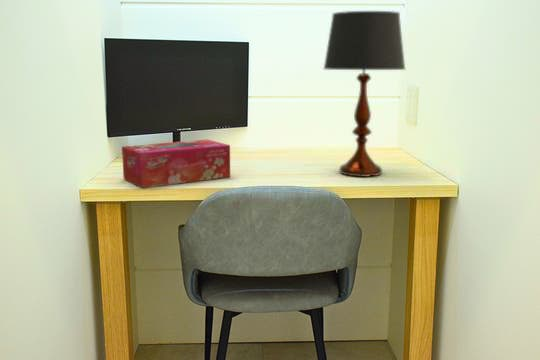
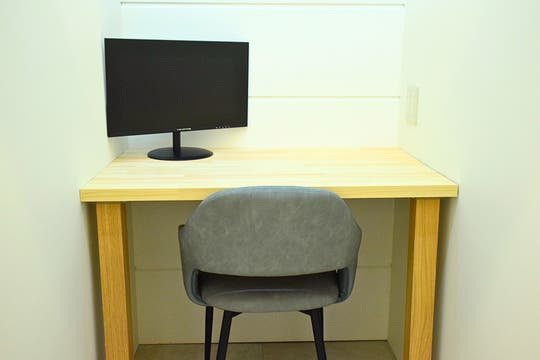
- table lamp [322,10,406,178]
- tissue box [121,139,231,189]
